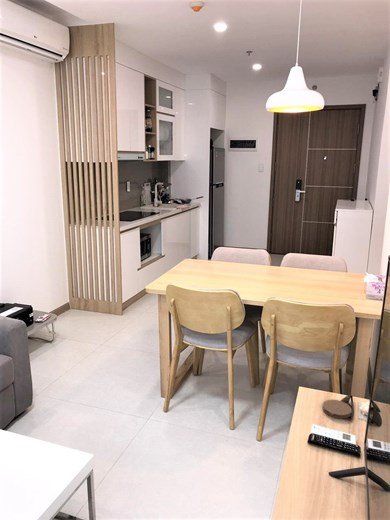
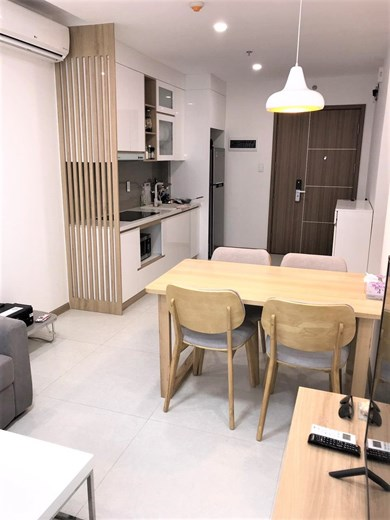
- coaster [322,399,352,419]
